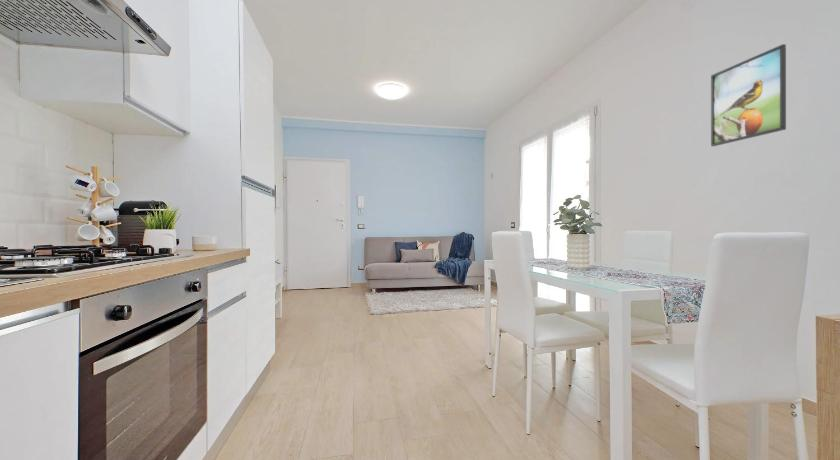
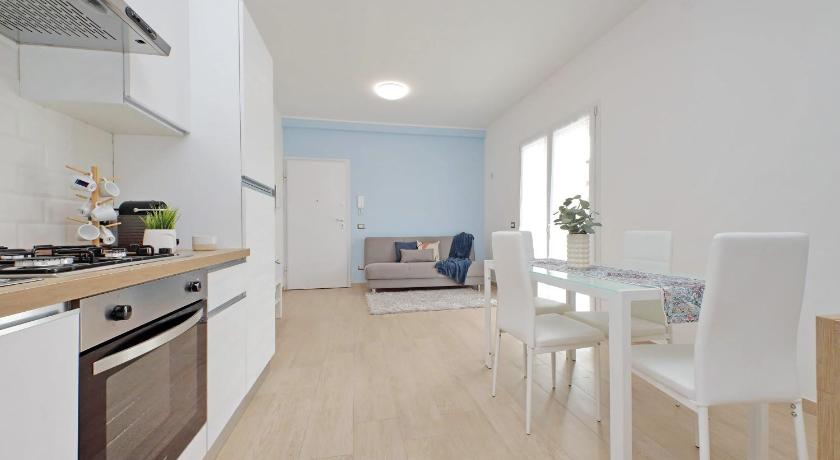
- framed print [710,43,787,147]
